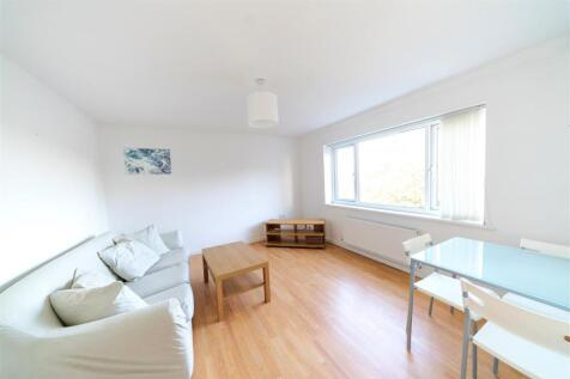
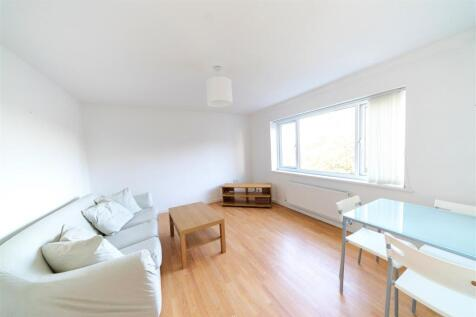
- wall art [122,147,172,176]
